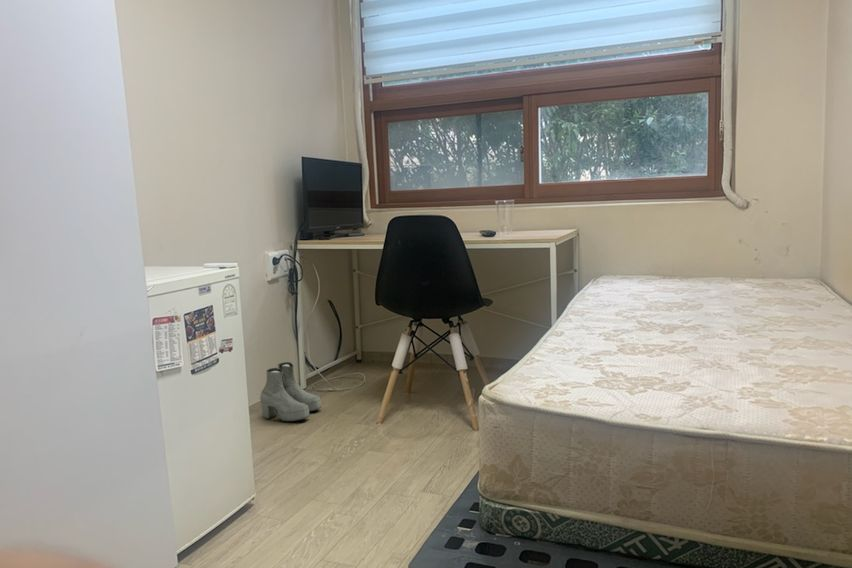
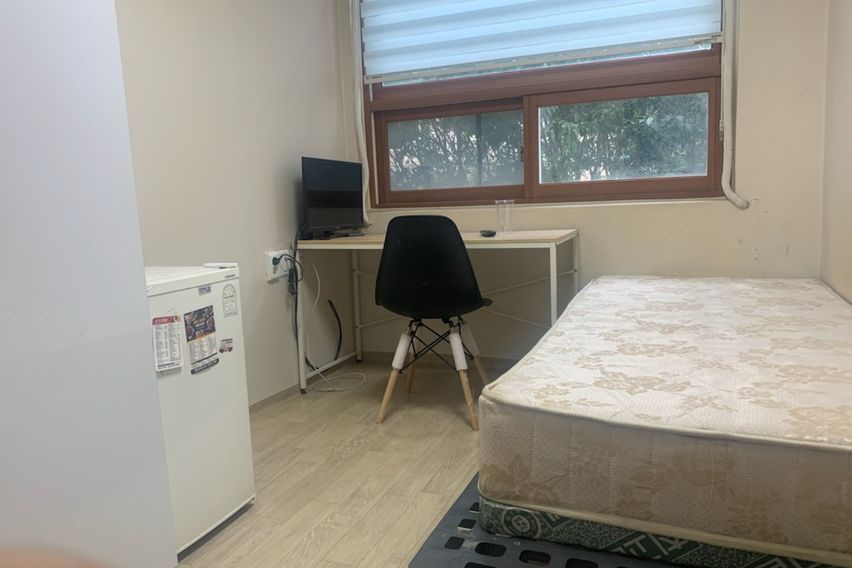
- boots [259,361,322,422]
